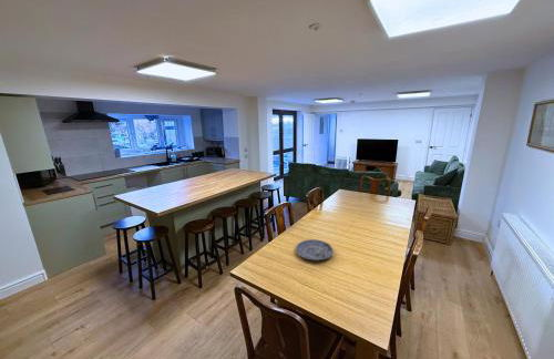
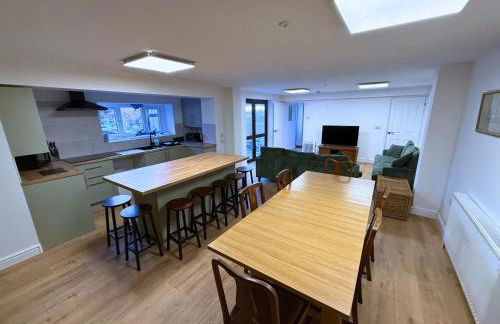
- plate [295,238,335,261]
